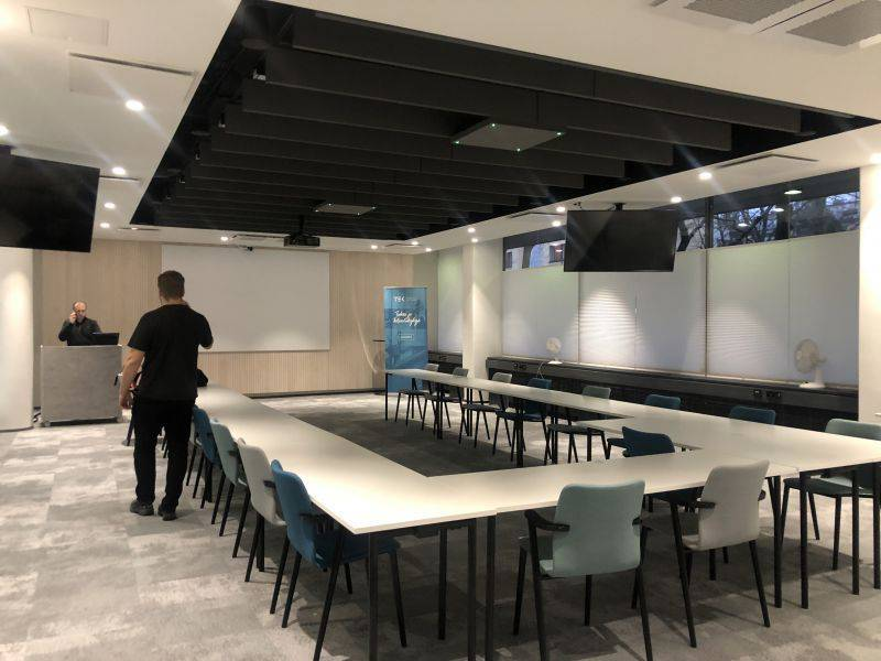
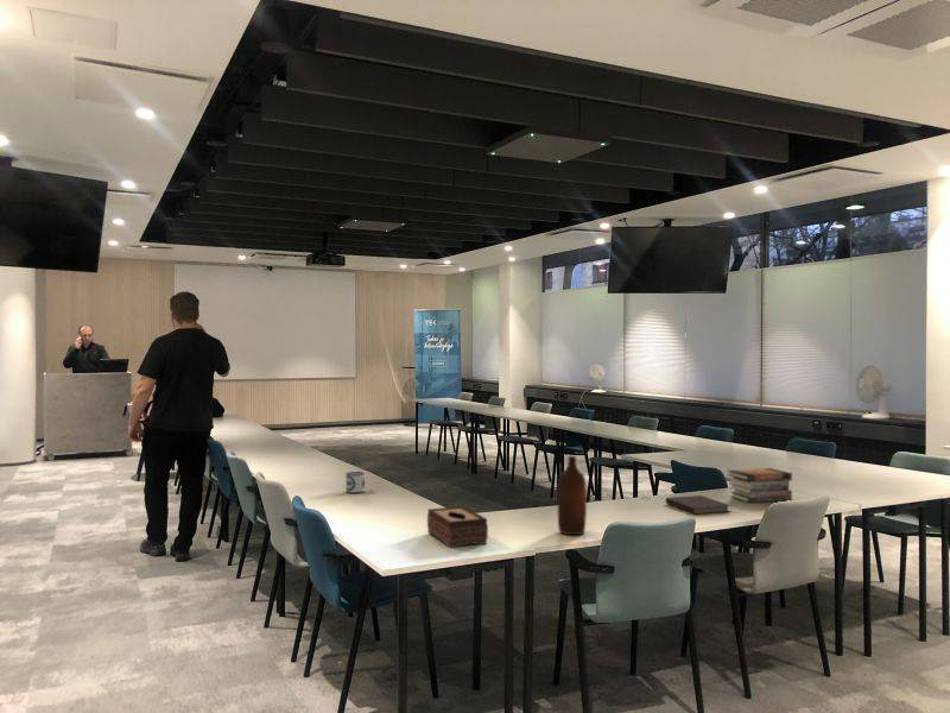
+ tissue box [426,505,489,549]
+ bottle [557,455,588,536]
+ mug [344,471,366,494]
+ notebook [665,494,733,516]
+ book stack [726,467,793,504]
